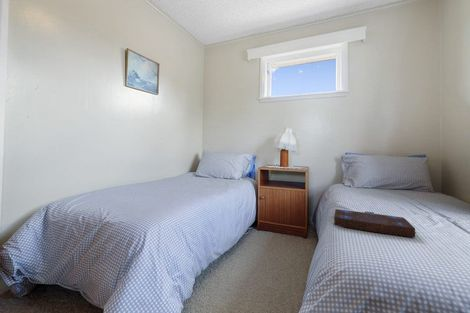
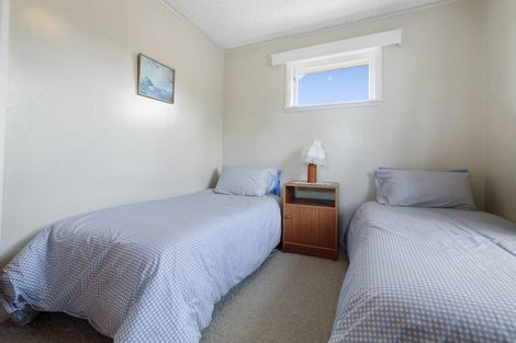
- book [331,208,417,238]
